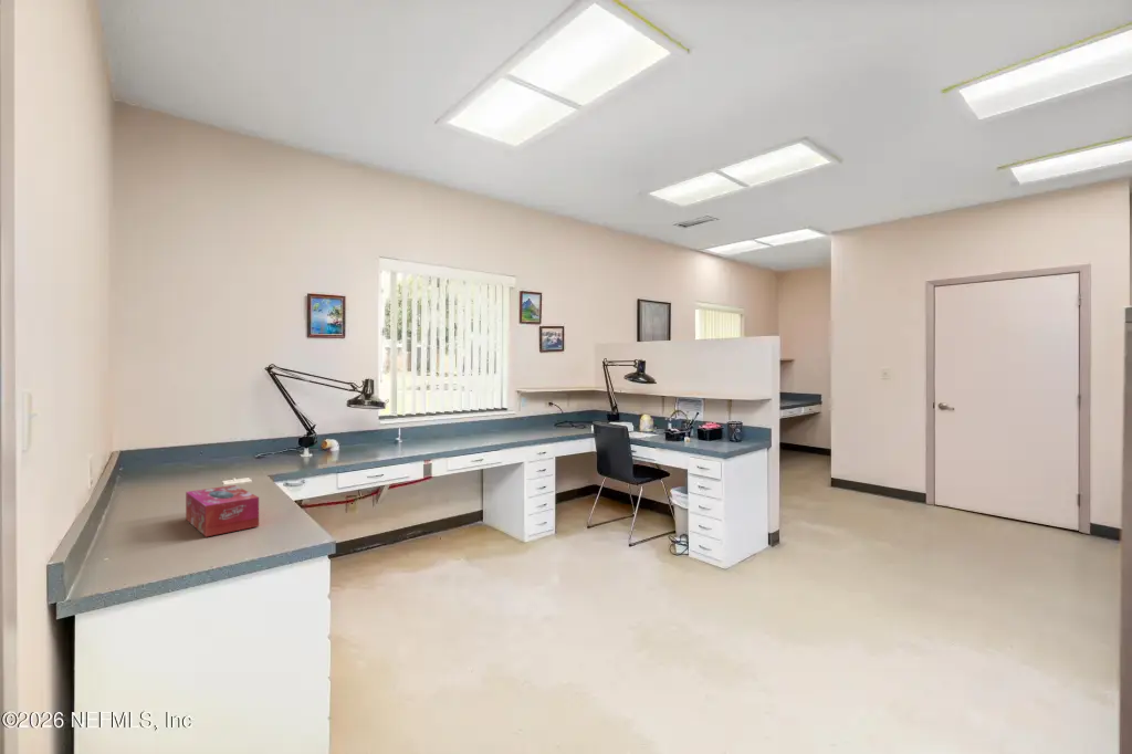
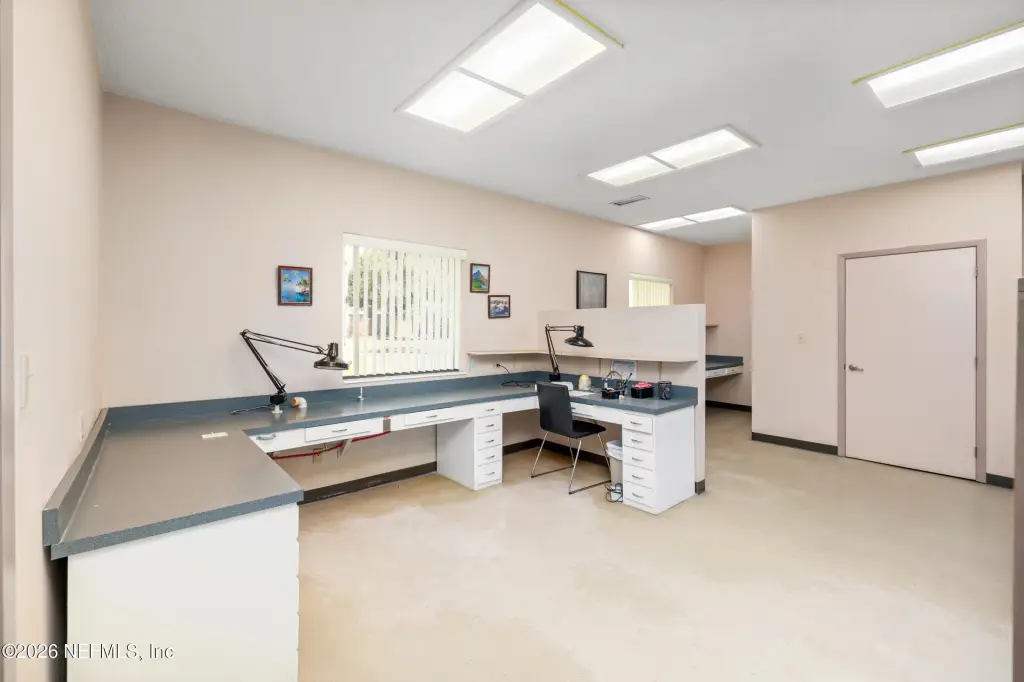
- tissue box [185,484,260,537]
